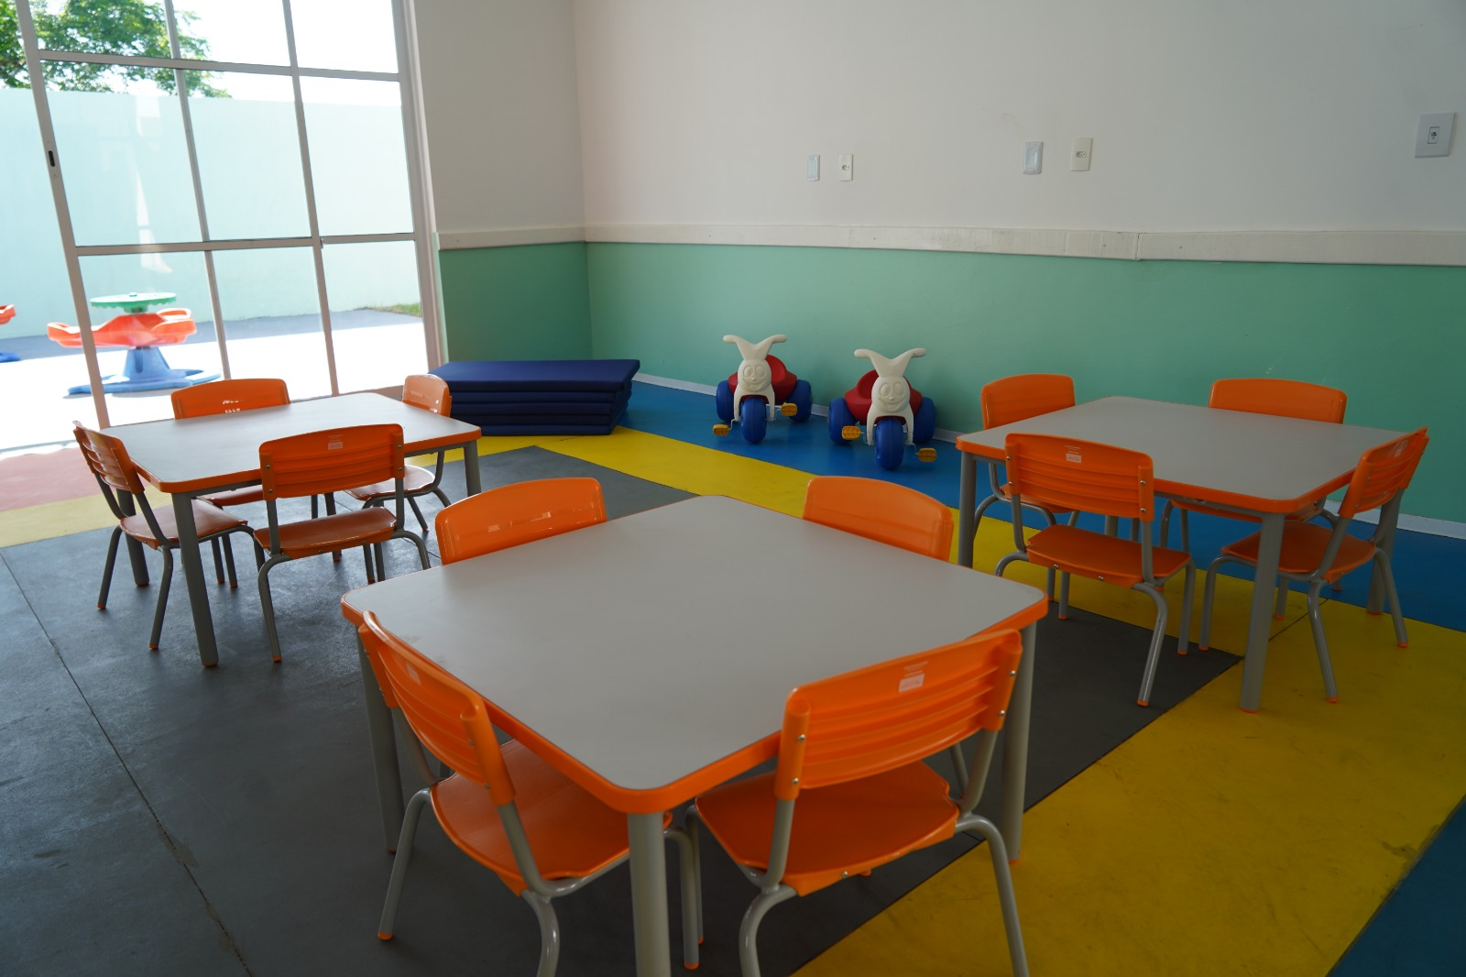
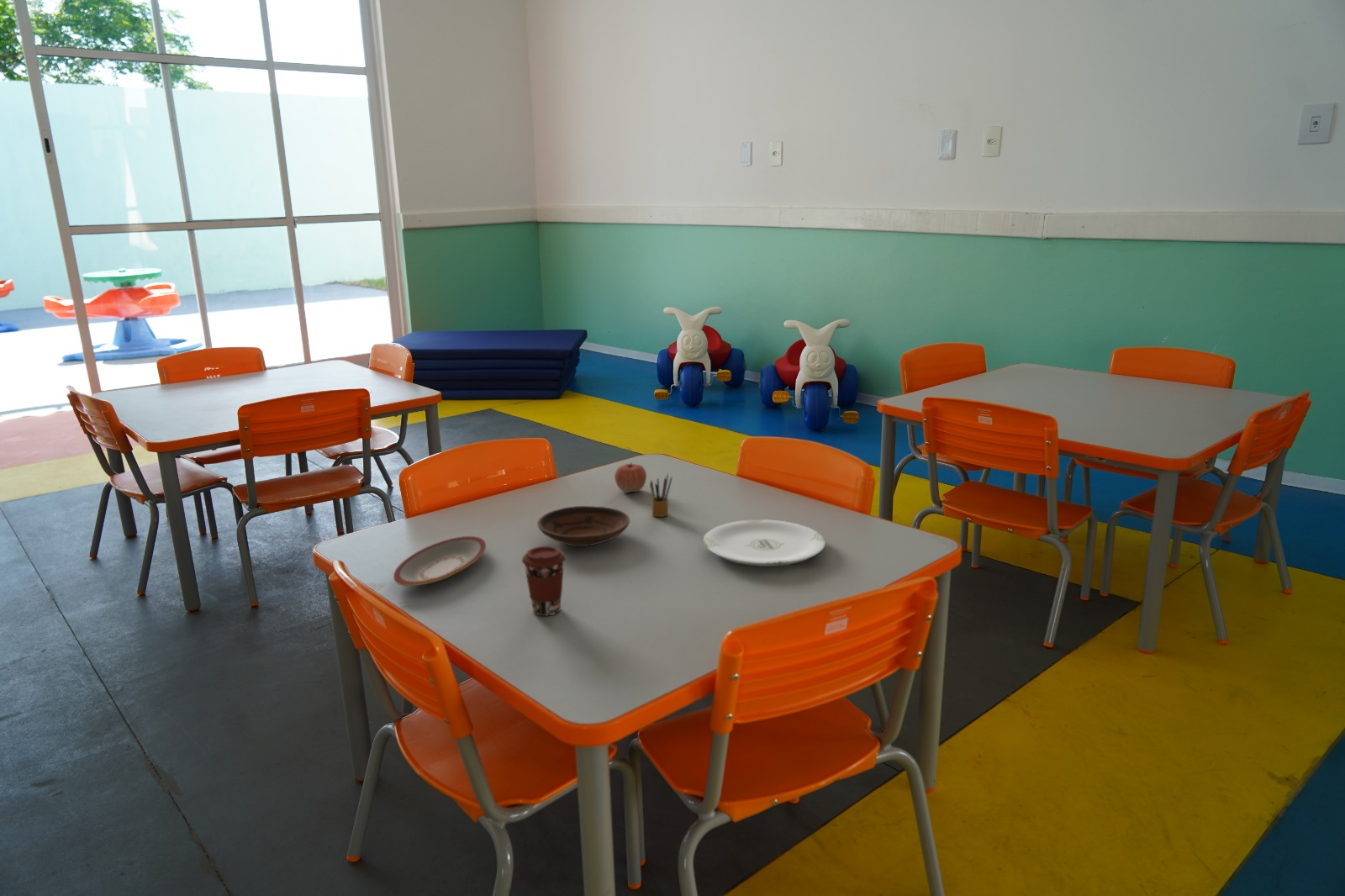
+ pencil box [649,472,673,518]
+ coffee cup [521,546,567,617]
+ apple [614,461,647,493]
+ bowl [536,505,630,547]
+ plate [393,535,487,587]
+ plate [703,519,826,567]
